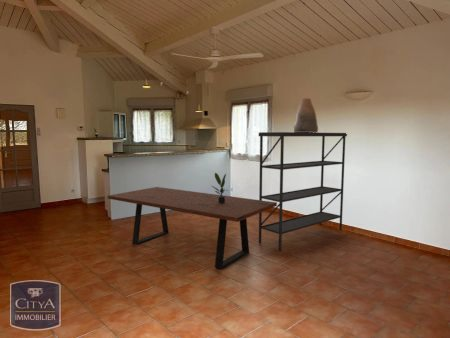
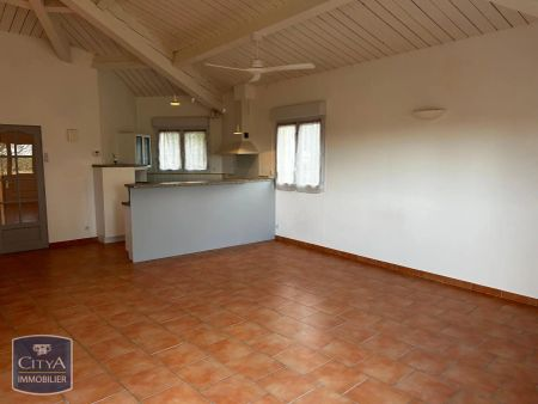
- decorative urn [292,98,319,133]
- shelving unit [258,131,348,252]
- dining table [107,186,278,270]
- potted plant [211,172,230,203]
